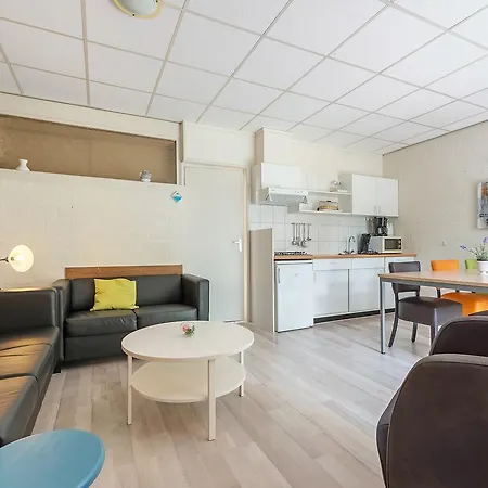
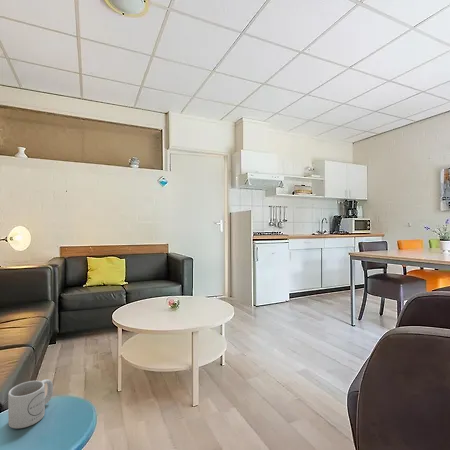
+ mug [7,378,54,429]
